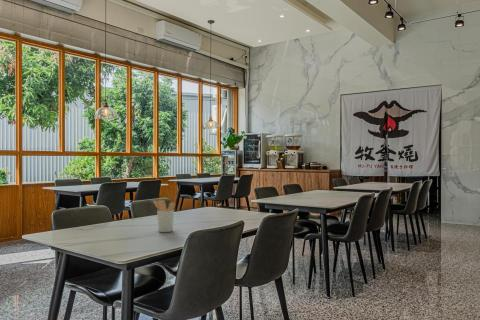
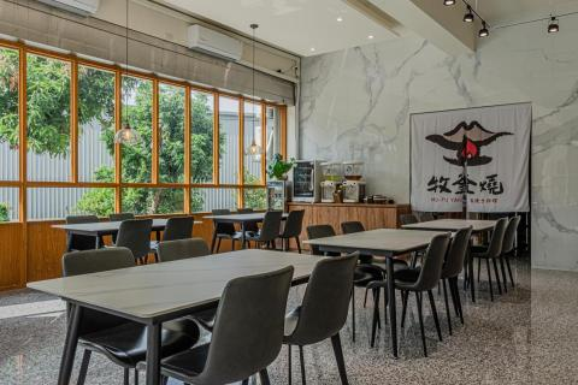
- utensil holder [152,199,176,233]
